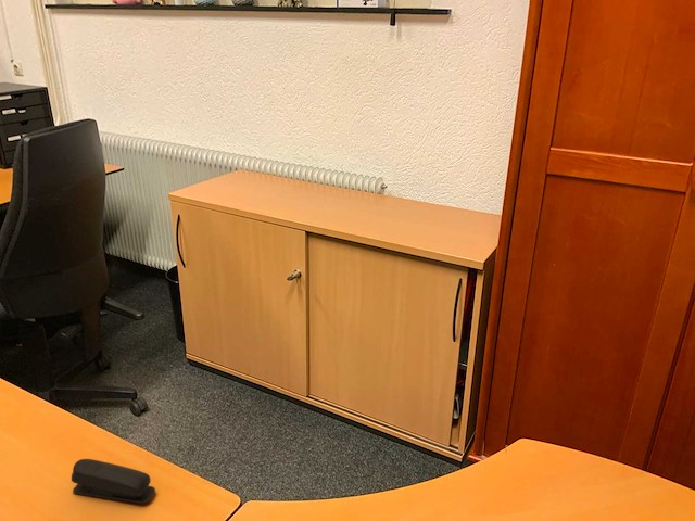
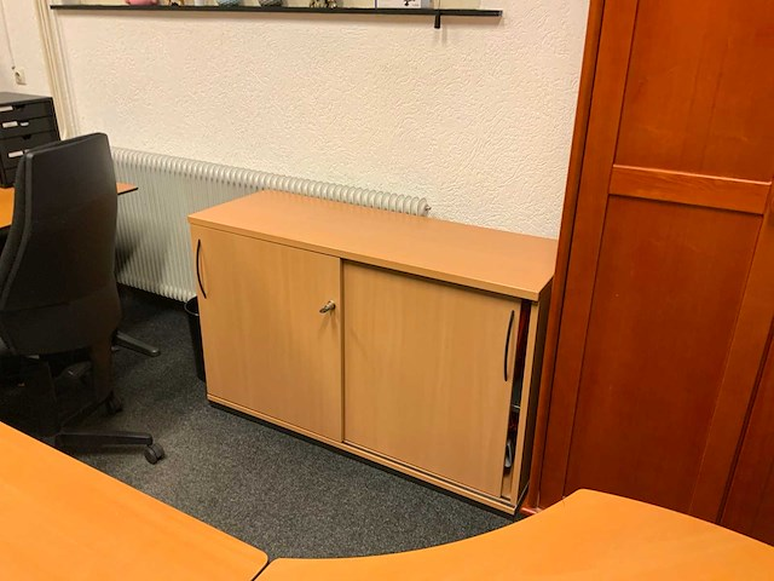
- stapler [71,458,156,505]
